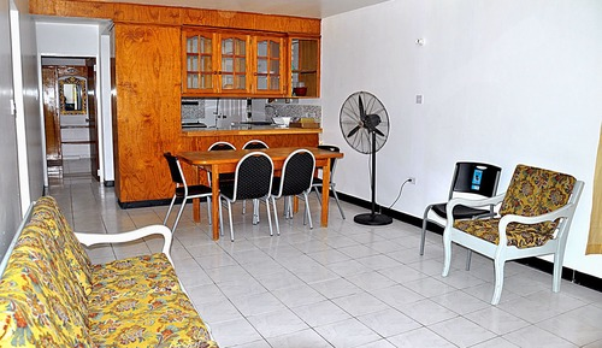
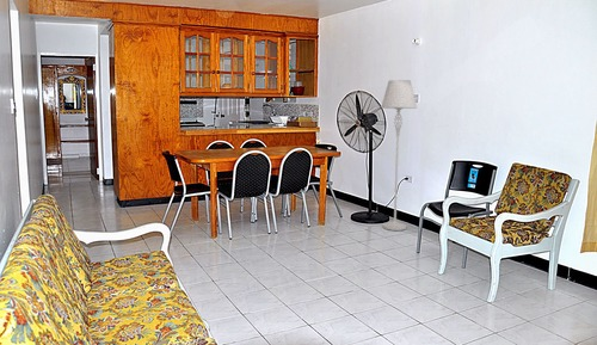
+ floor lamp [380,79,418,232]
